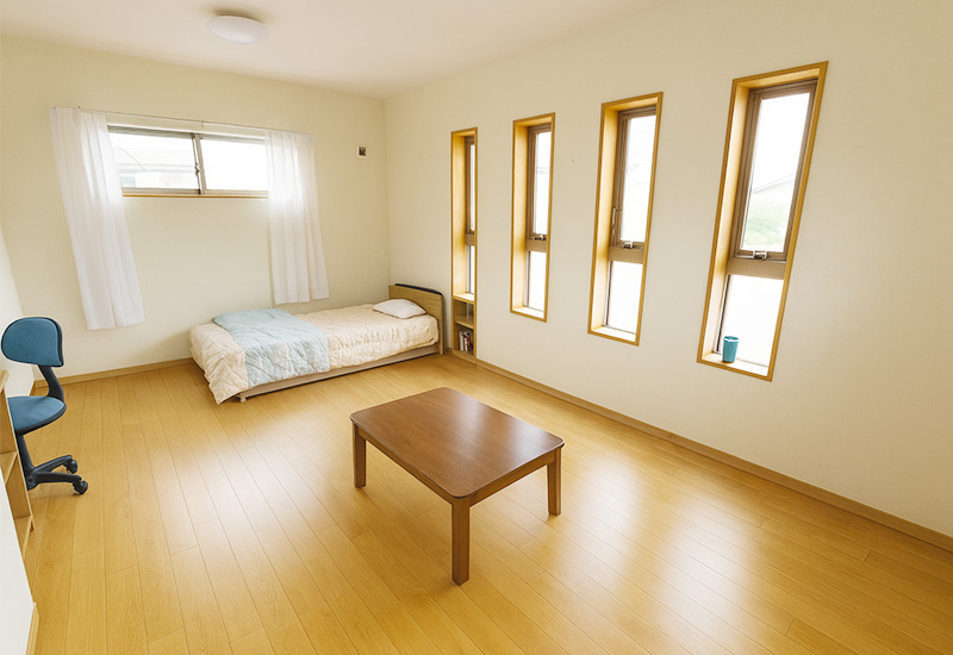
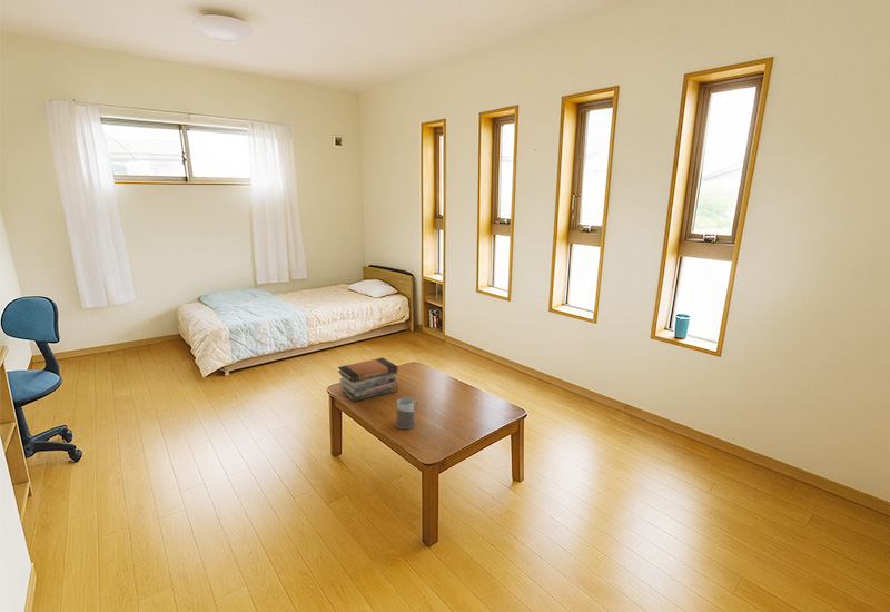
+ book stack [337,356,399,403]
+ mug [395,396,418,430]
